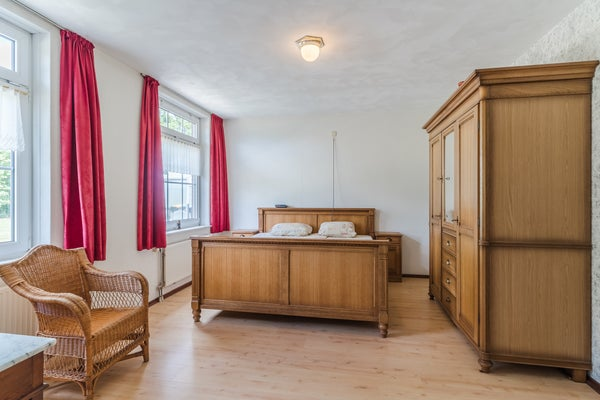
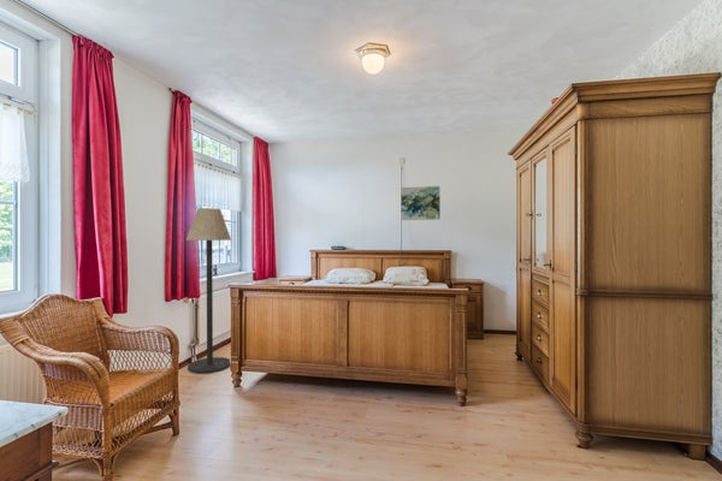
+ wall art [400,185,442,221]
+ floor lamp [185,207,232,374]
